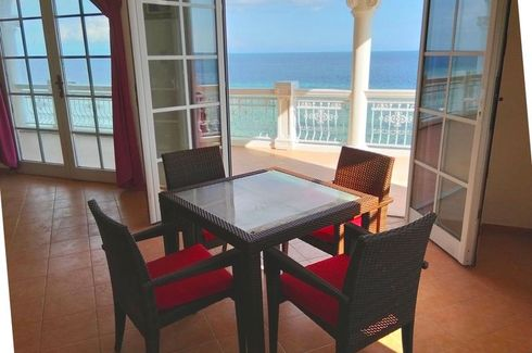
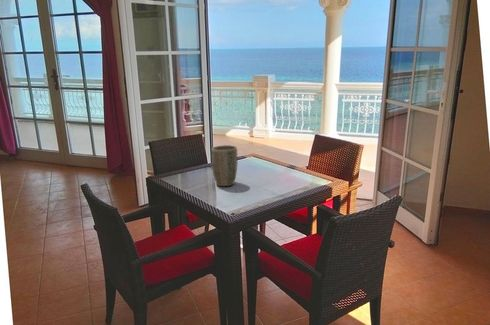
+ plant pot [211,144,239,187]
